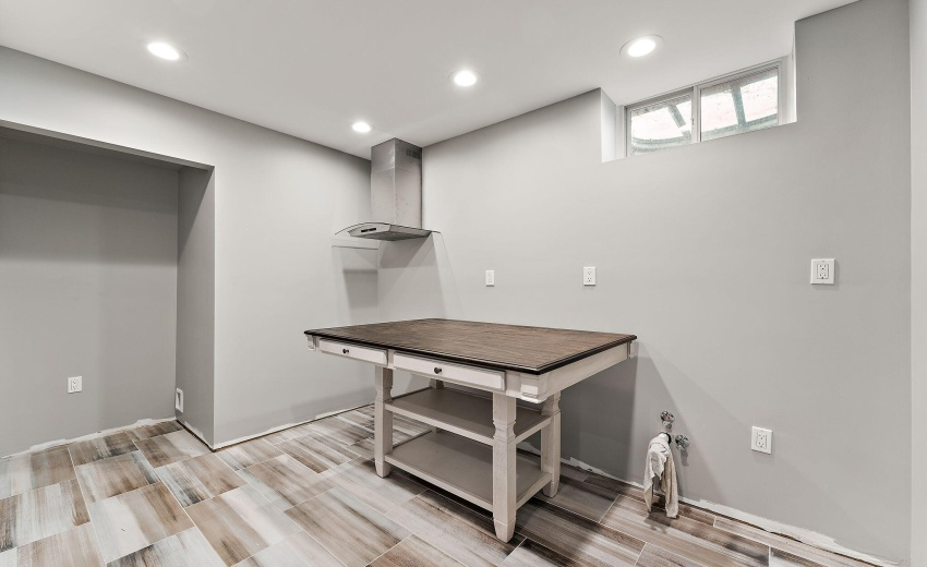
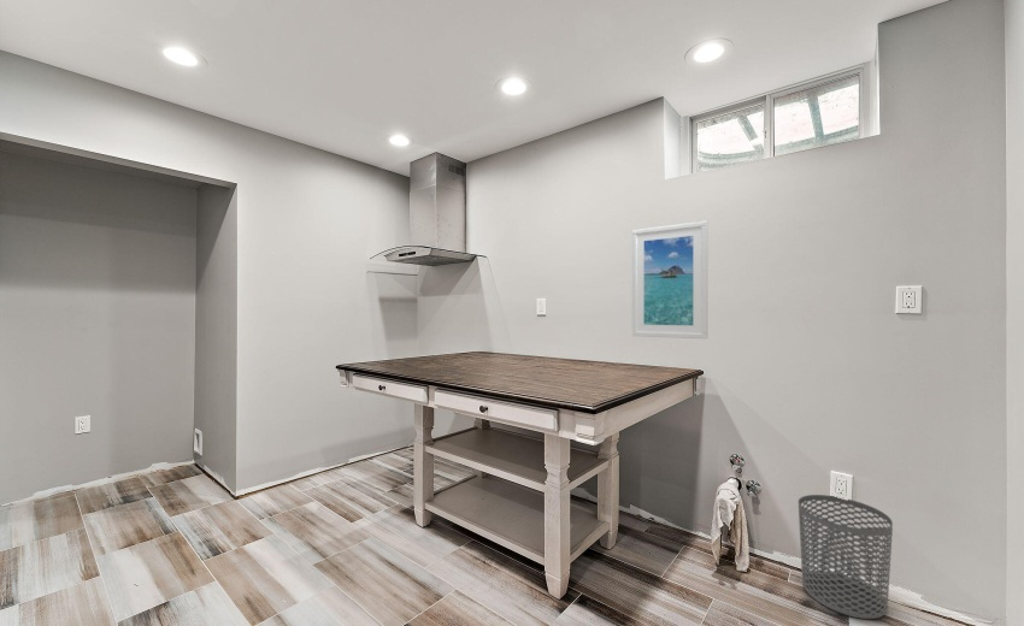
+ waste bin [798,494,894,620]
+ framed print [631,220,710,339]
